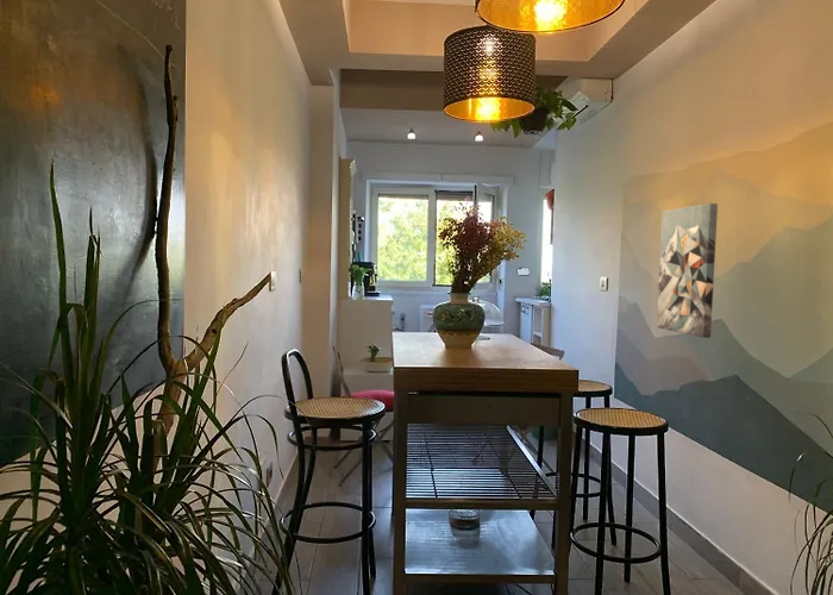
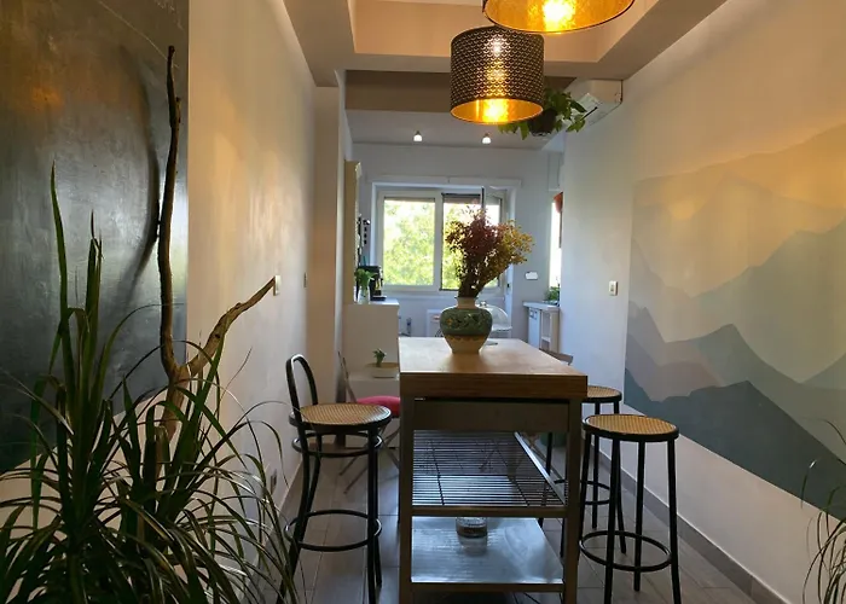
- wall art [656,202,719,339]
